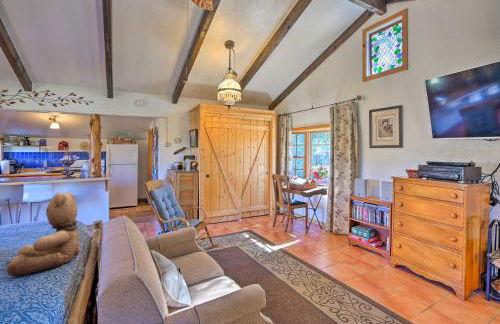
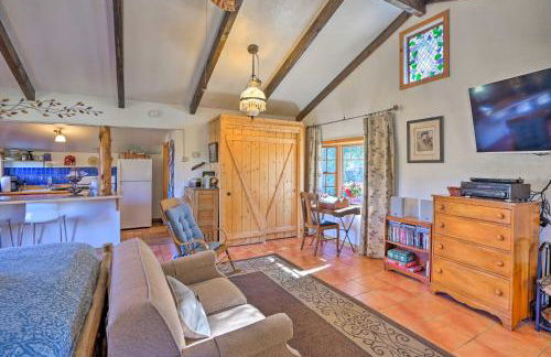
- teddy bear [6,191,82,277]
